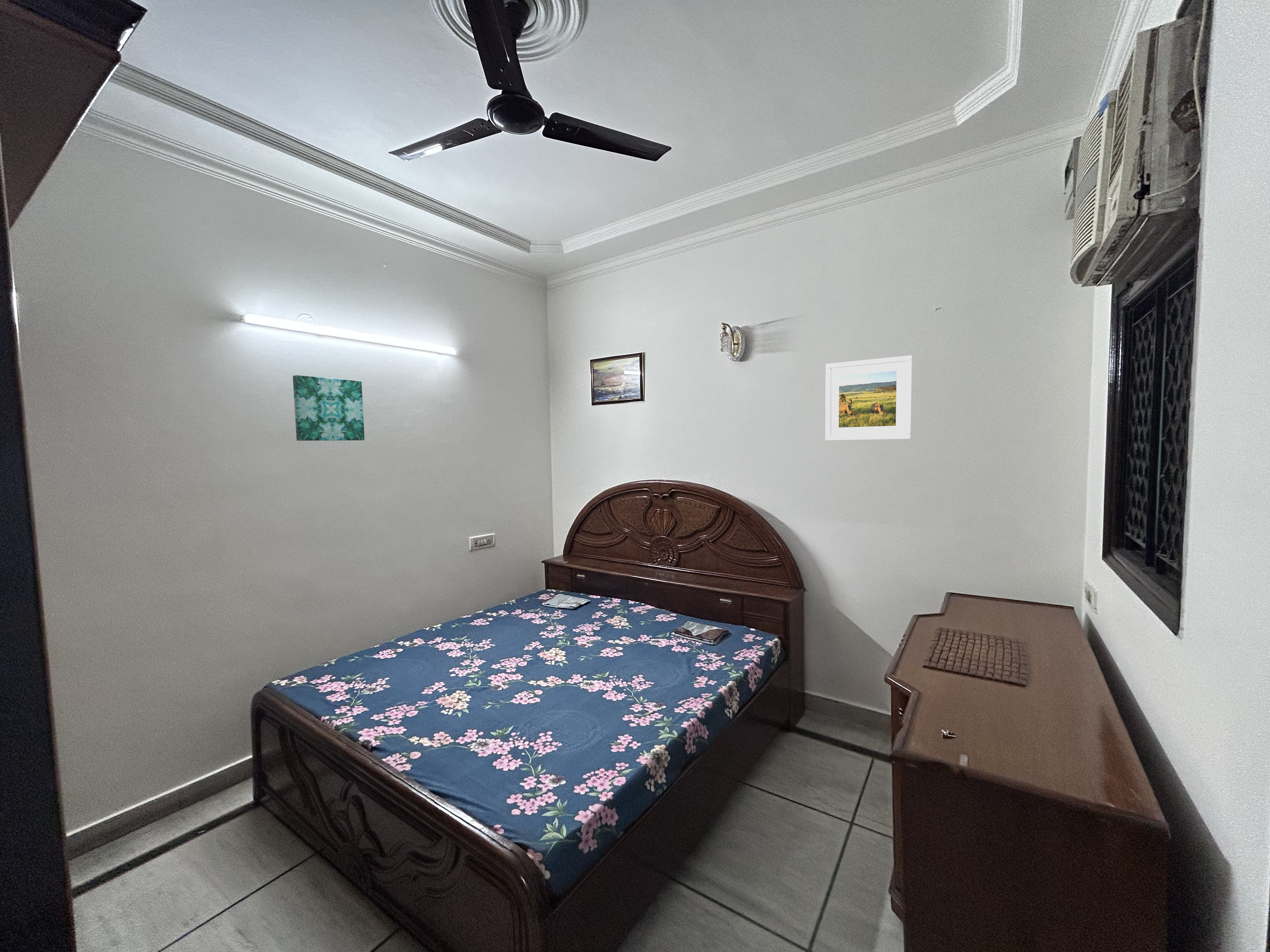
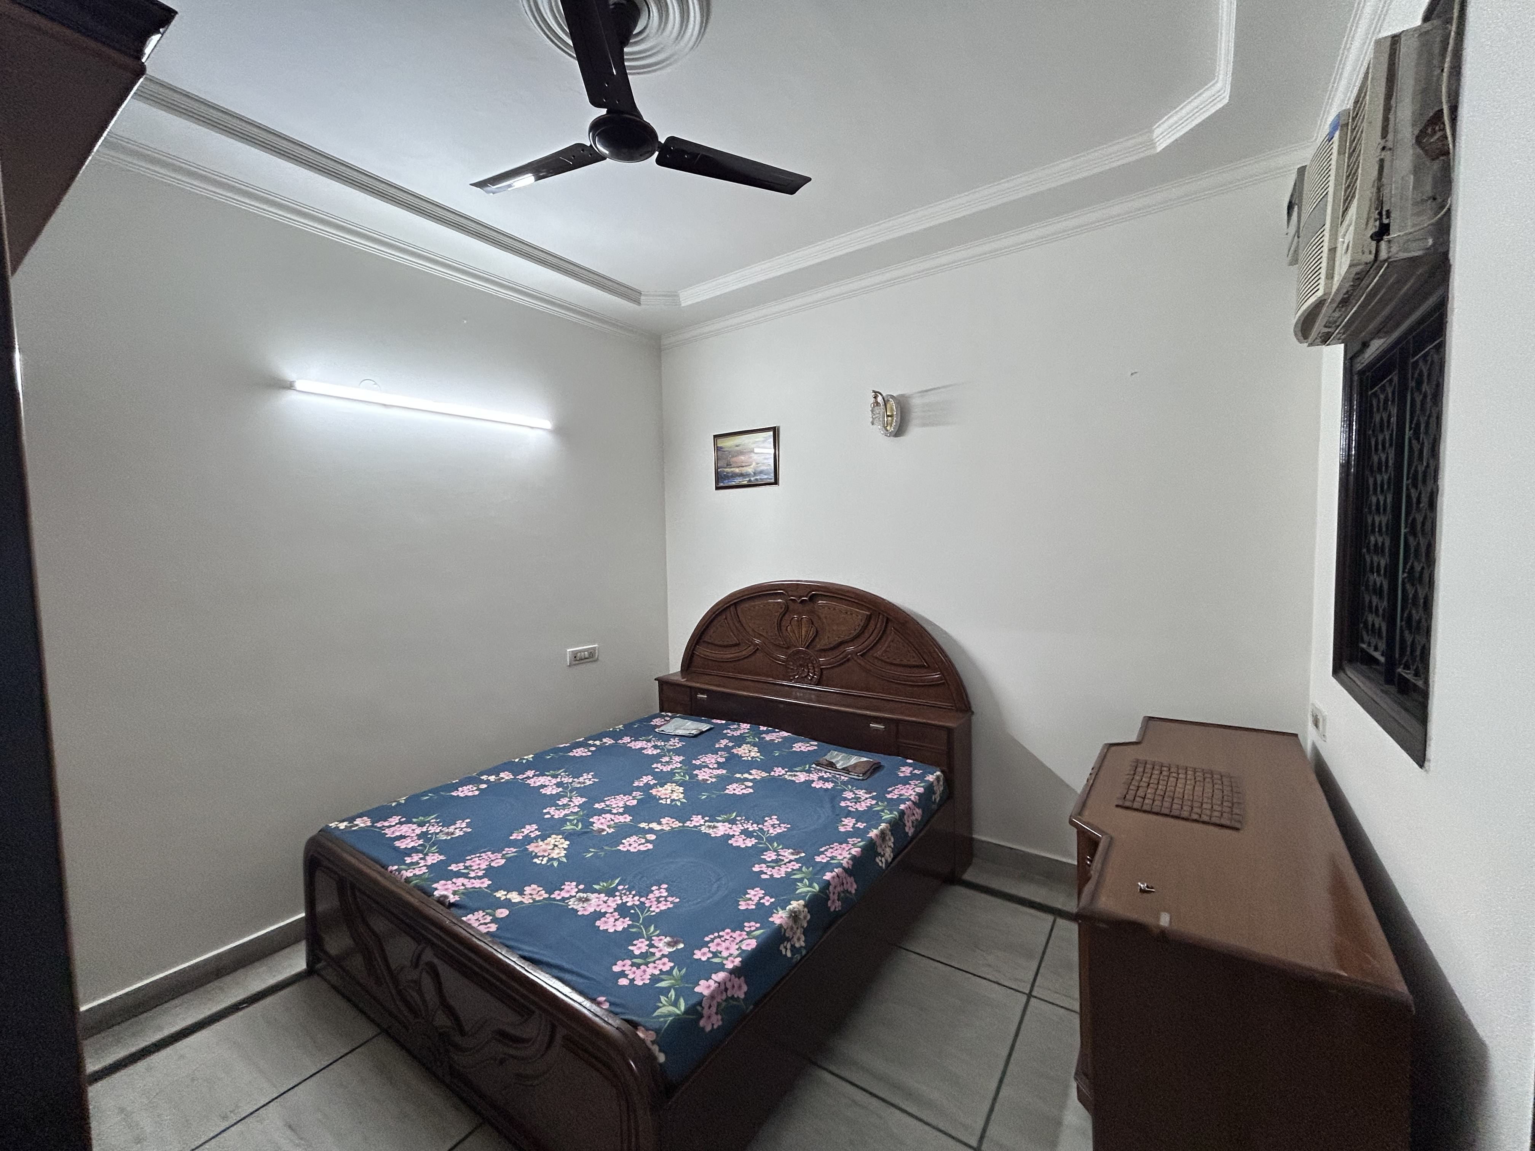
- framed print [825,355,913,441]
- wall art [293,375,365,441]
